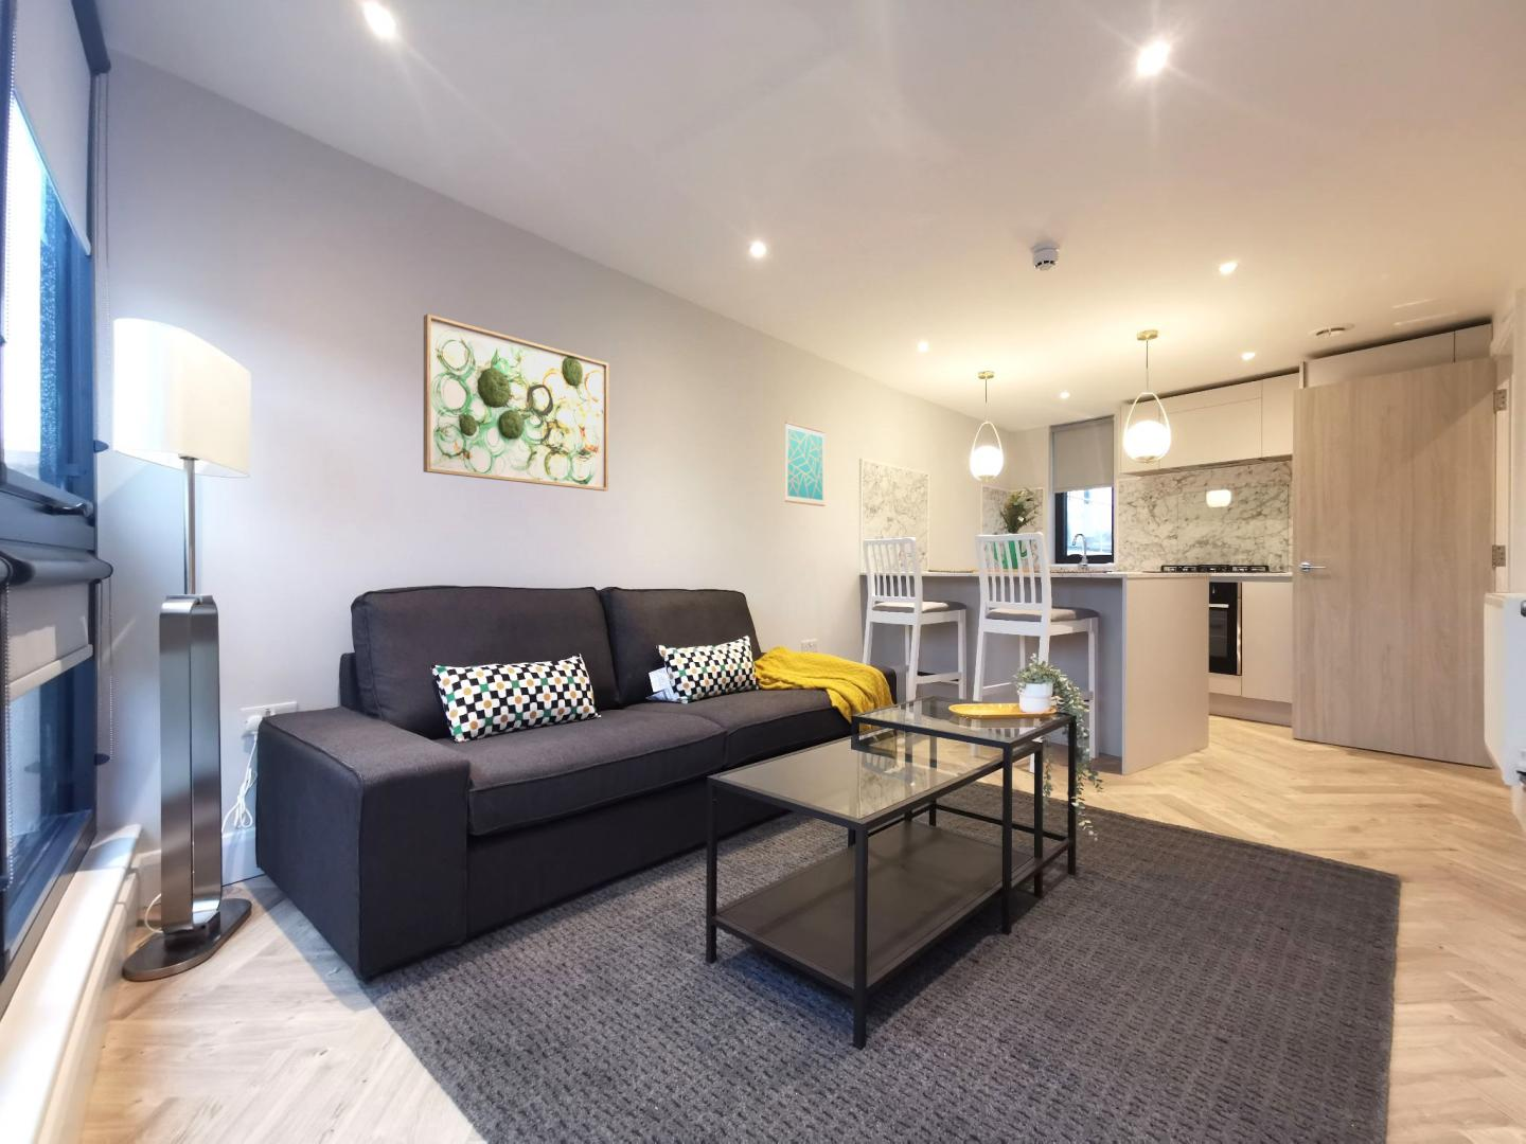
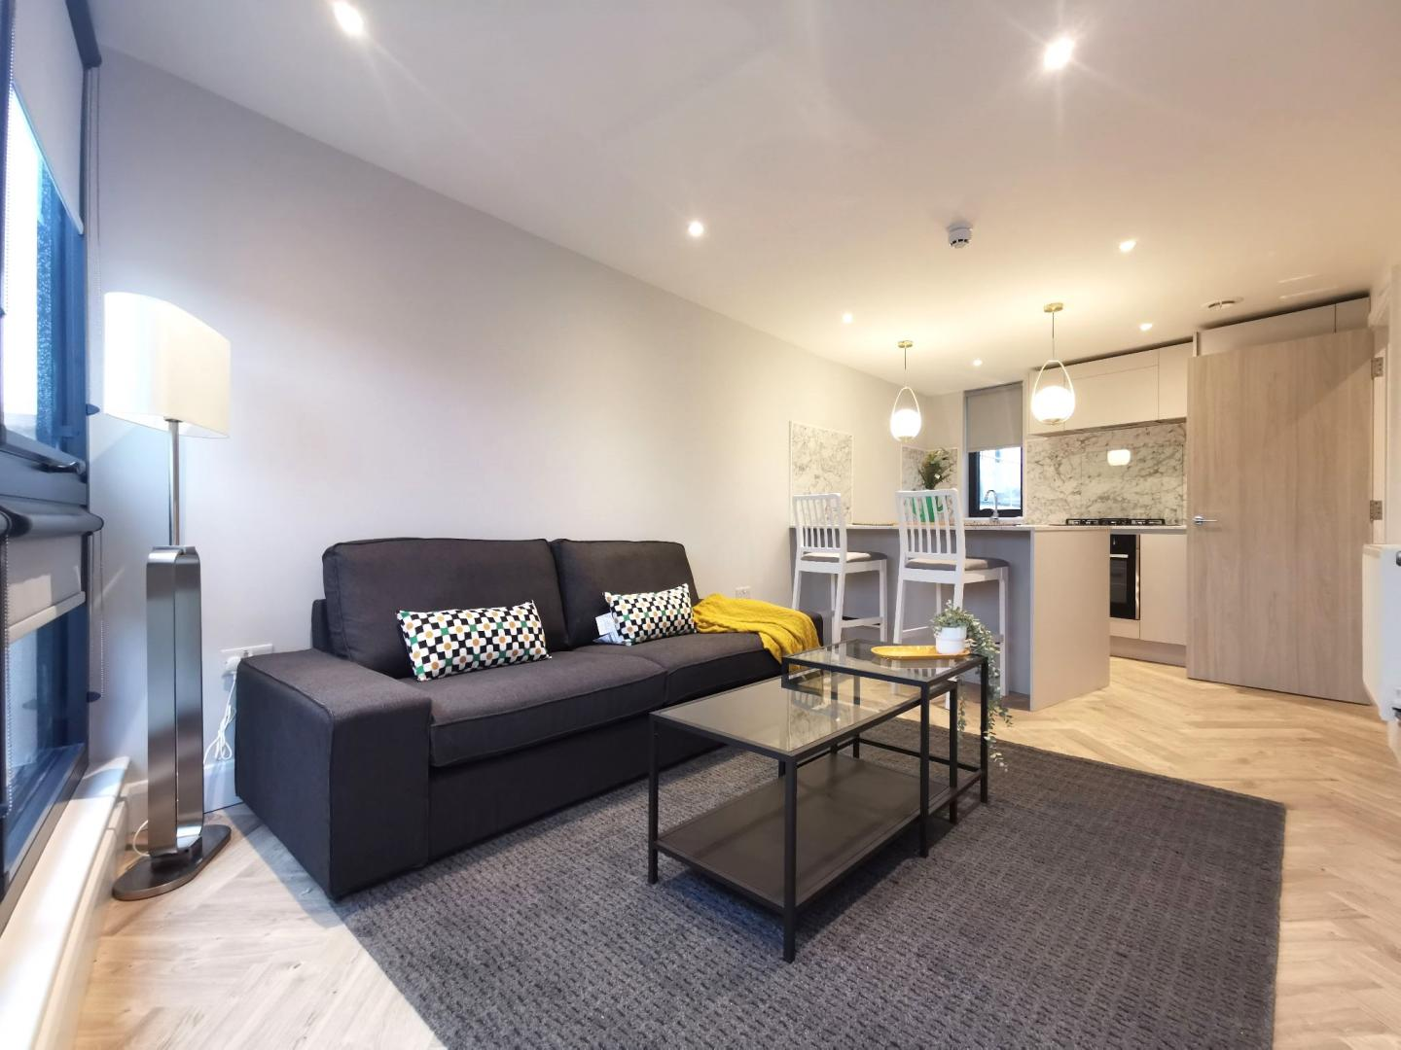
- wall art [785,421,827,507]
- wall art [422,312,609,493]
